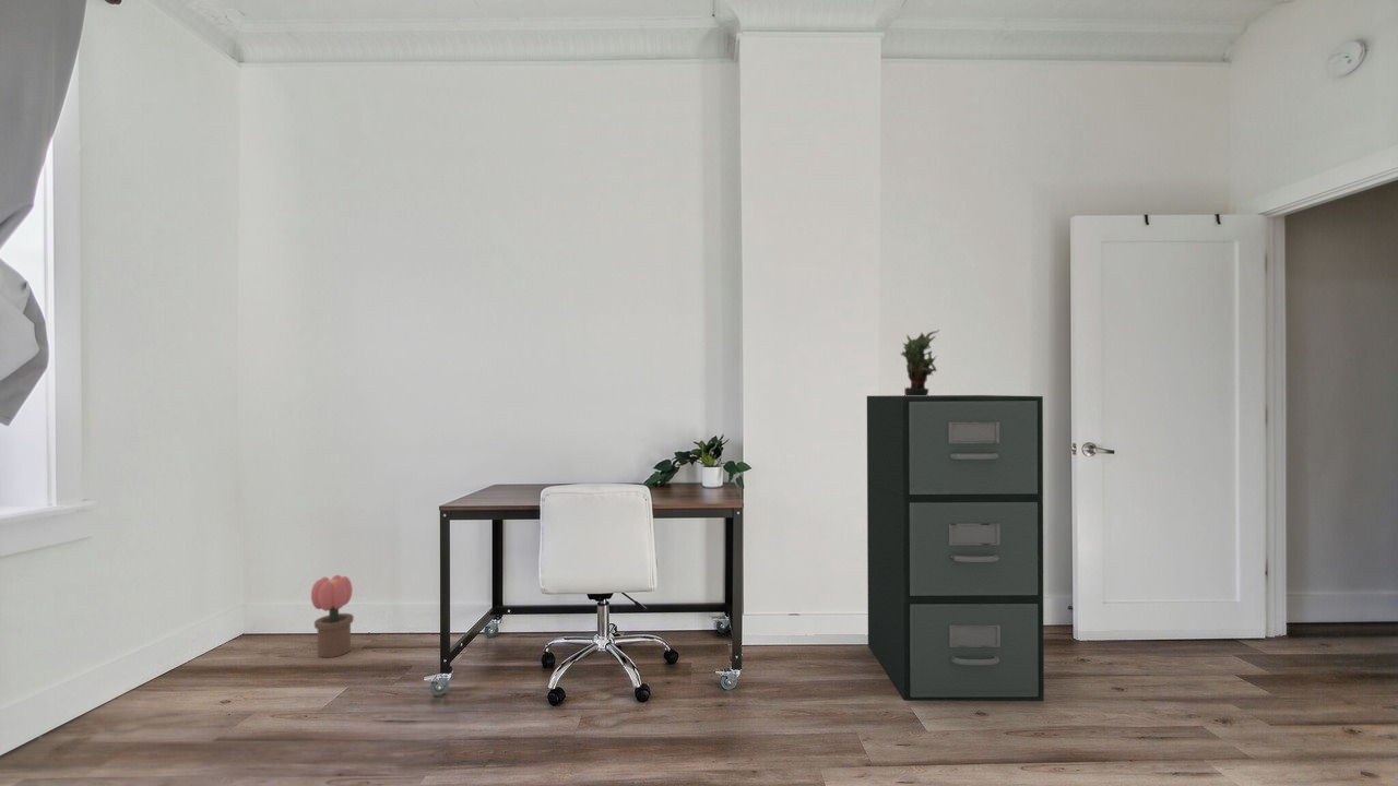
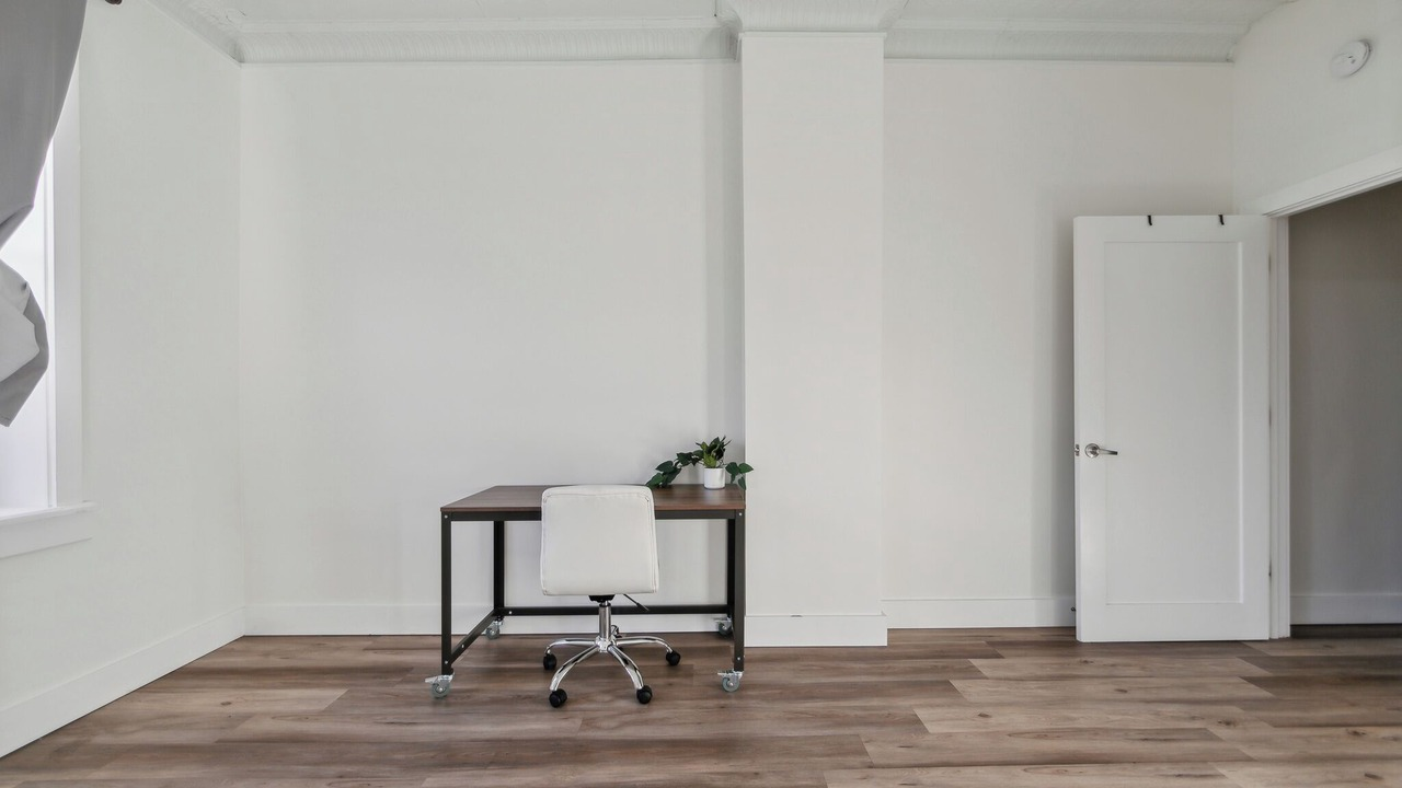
- filing cabinet [866,394,1045,702]
- potted plant [900,329,940,396]
- potted flower [310,574,355,658]
